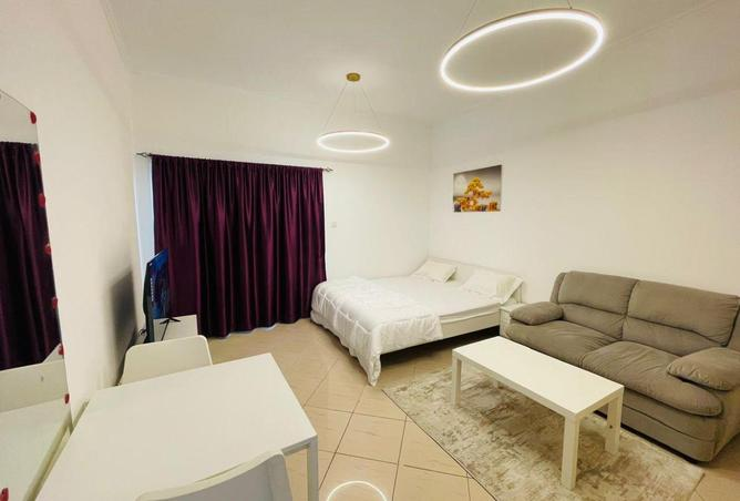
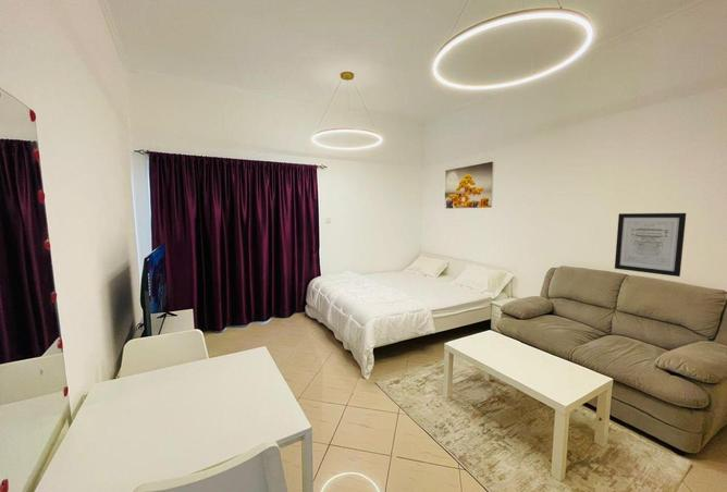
+ wall art [614,212,687,278]
